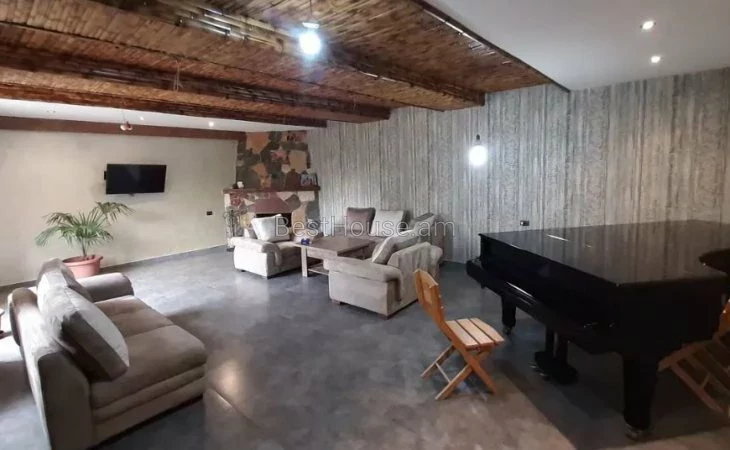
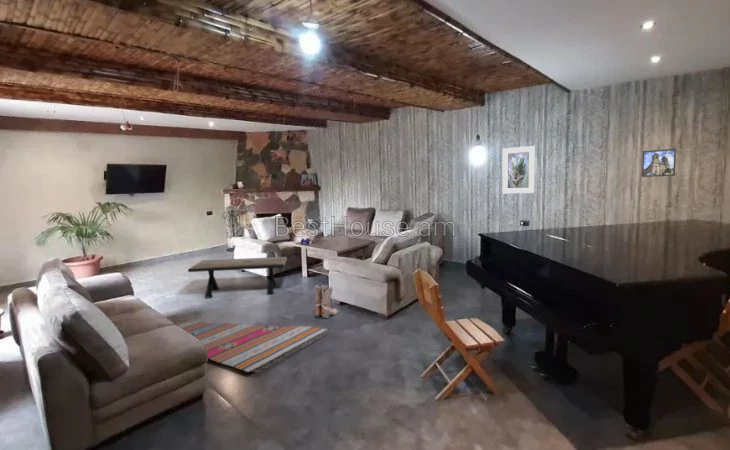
+ rug [174,320,333,374]
+ boots [313,284,340,319]
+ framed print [501,145,536,194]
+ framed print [641,148,677,178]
+ coffee table [187,256,288,299]
